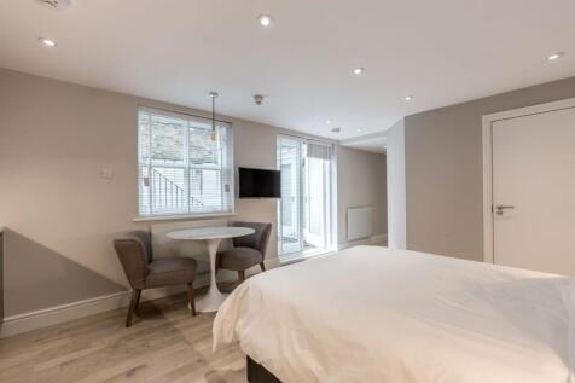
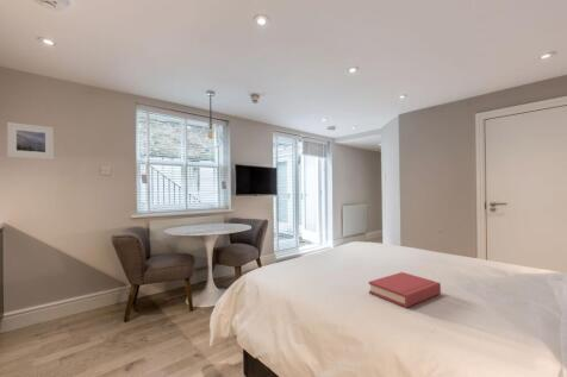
+ hardback book [368,271,442,308]
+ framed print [6,121,55,161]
